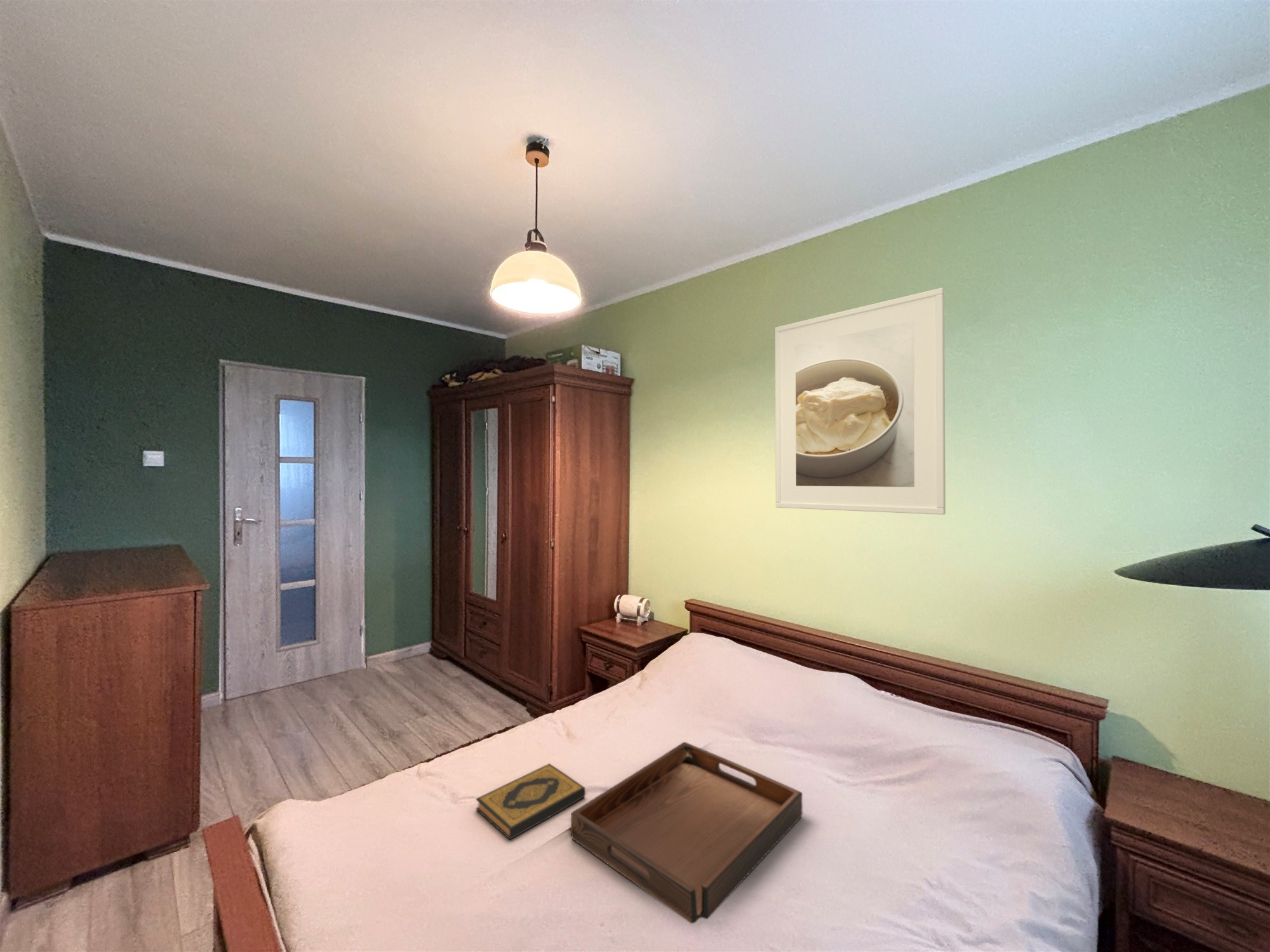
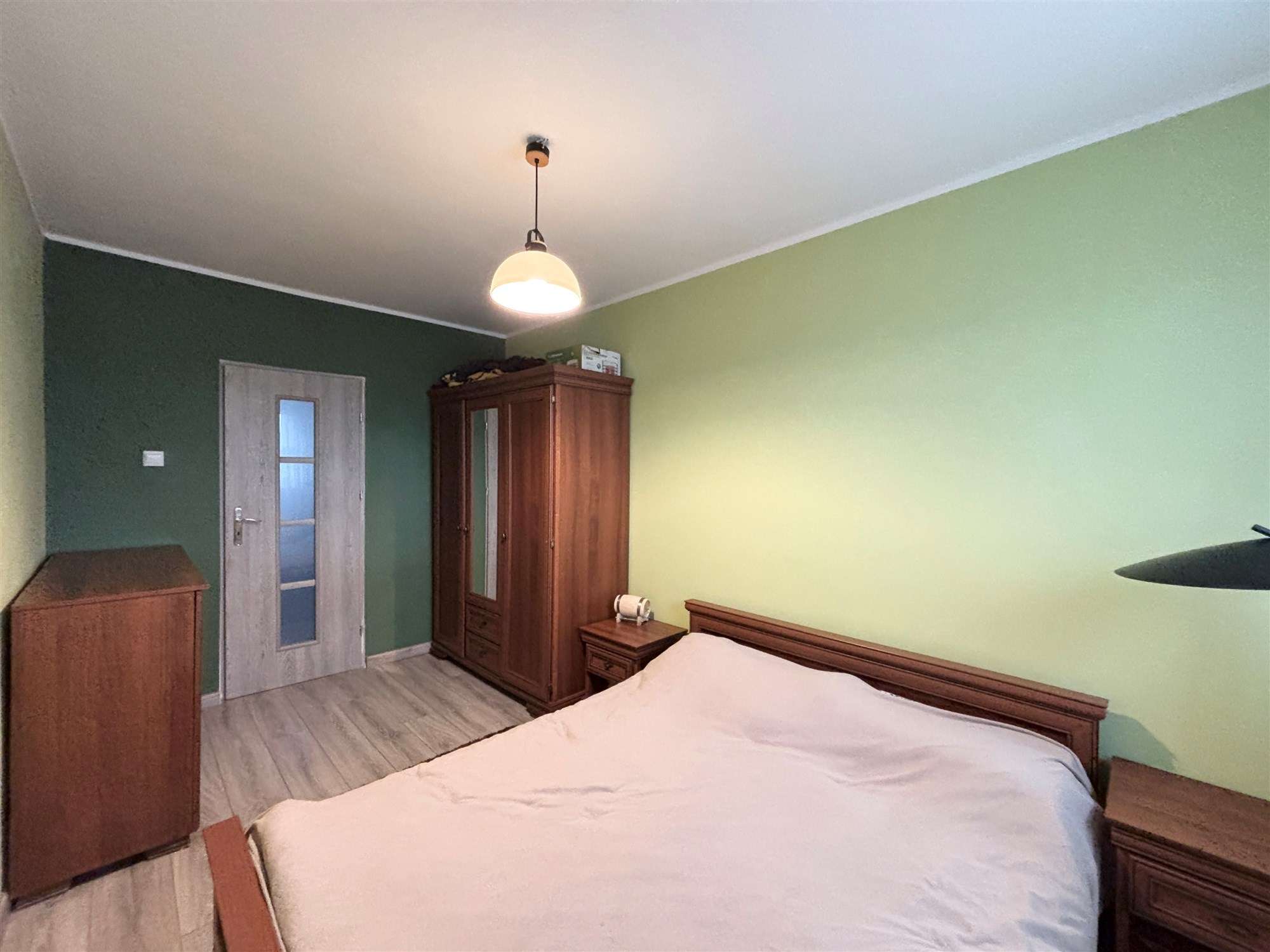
- serving tray [570,741,803,924]
- hardback book [476,763,586,840]
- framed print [775,287,946,515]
